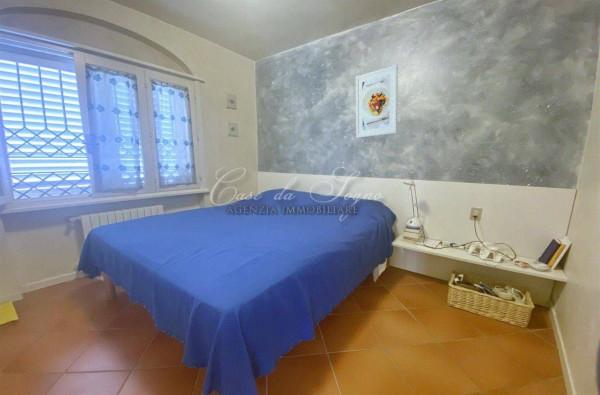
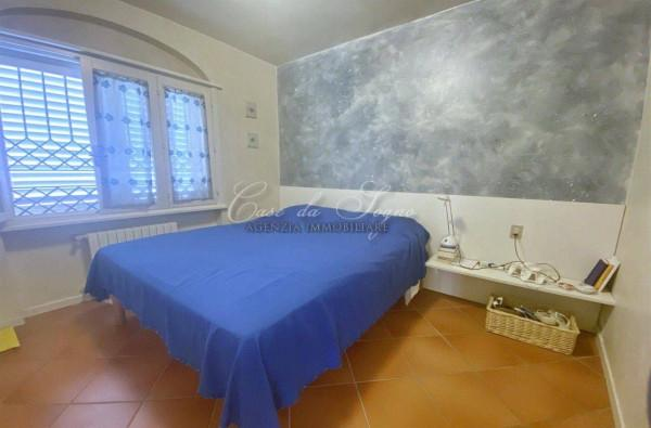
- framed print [355,64,399,139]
